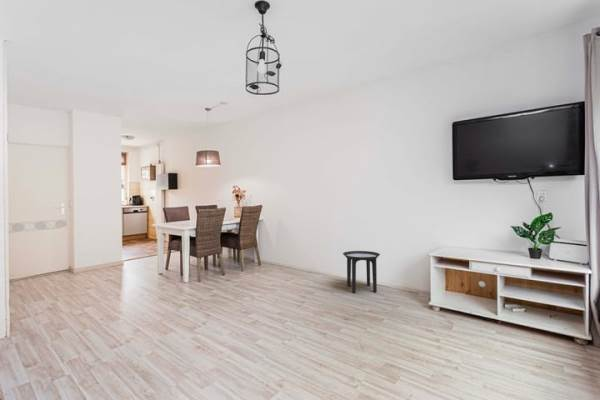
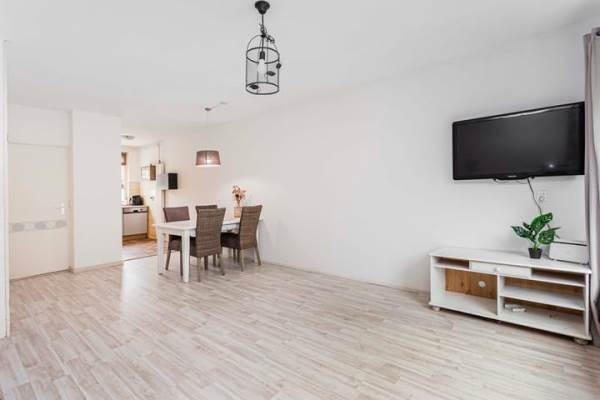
- side table [342,250,381,294]
